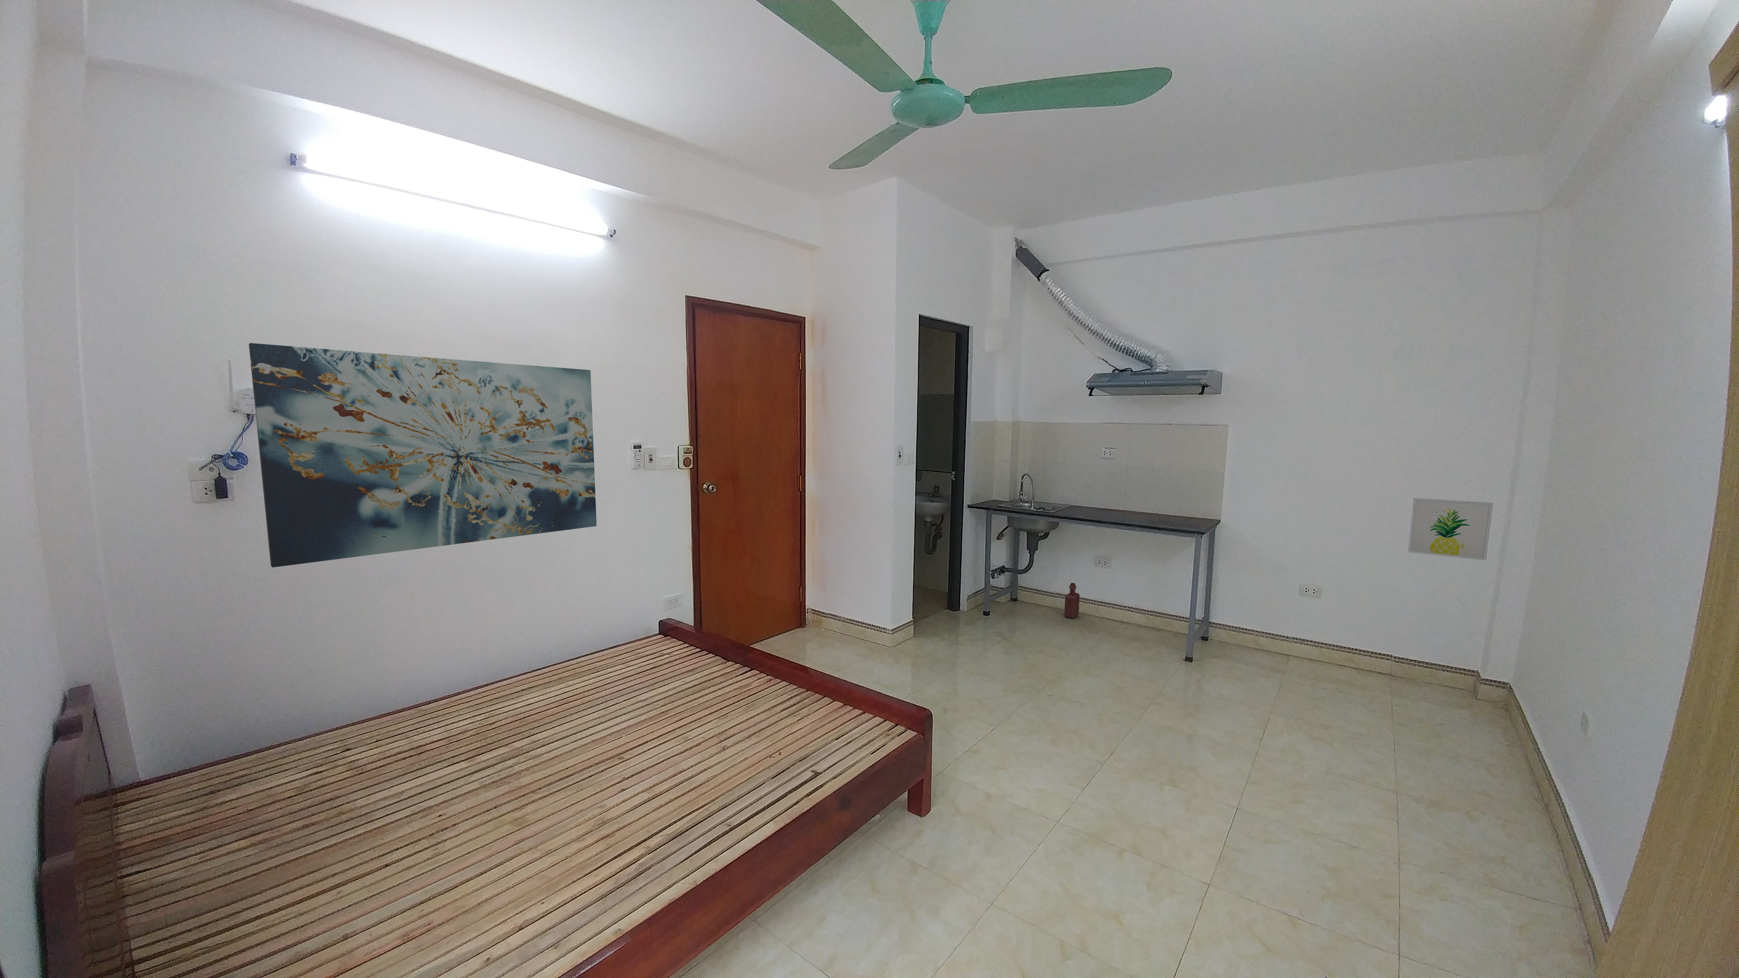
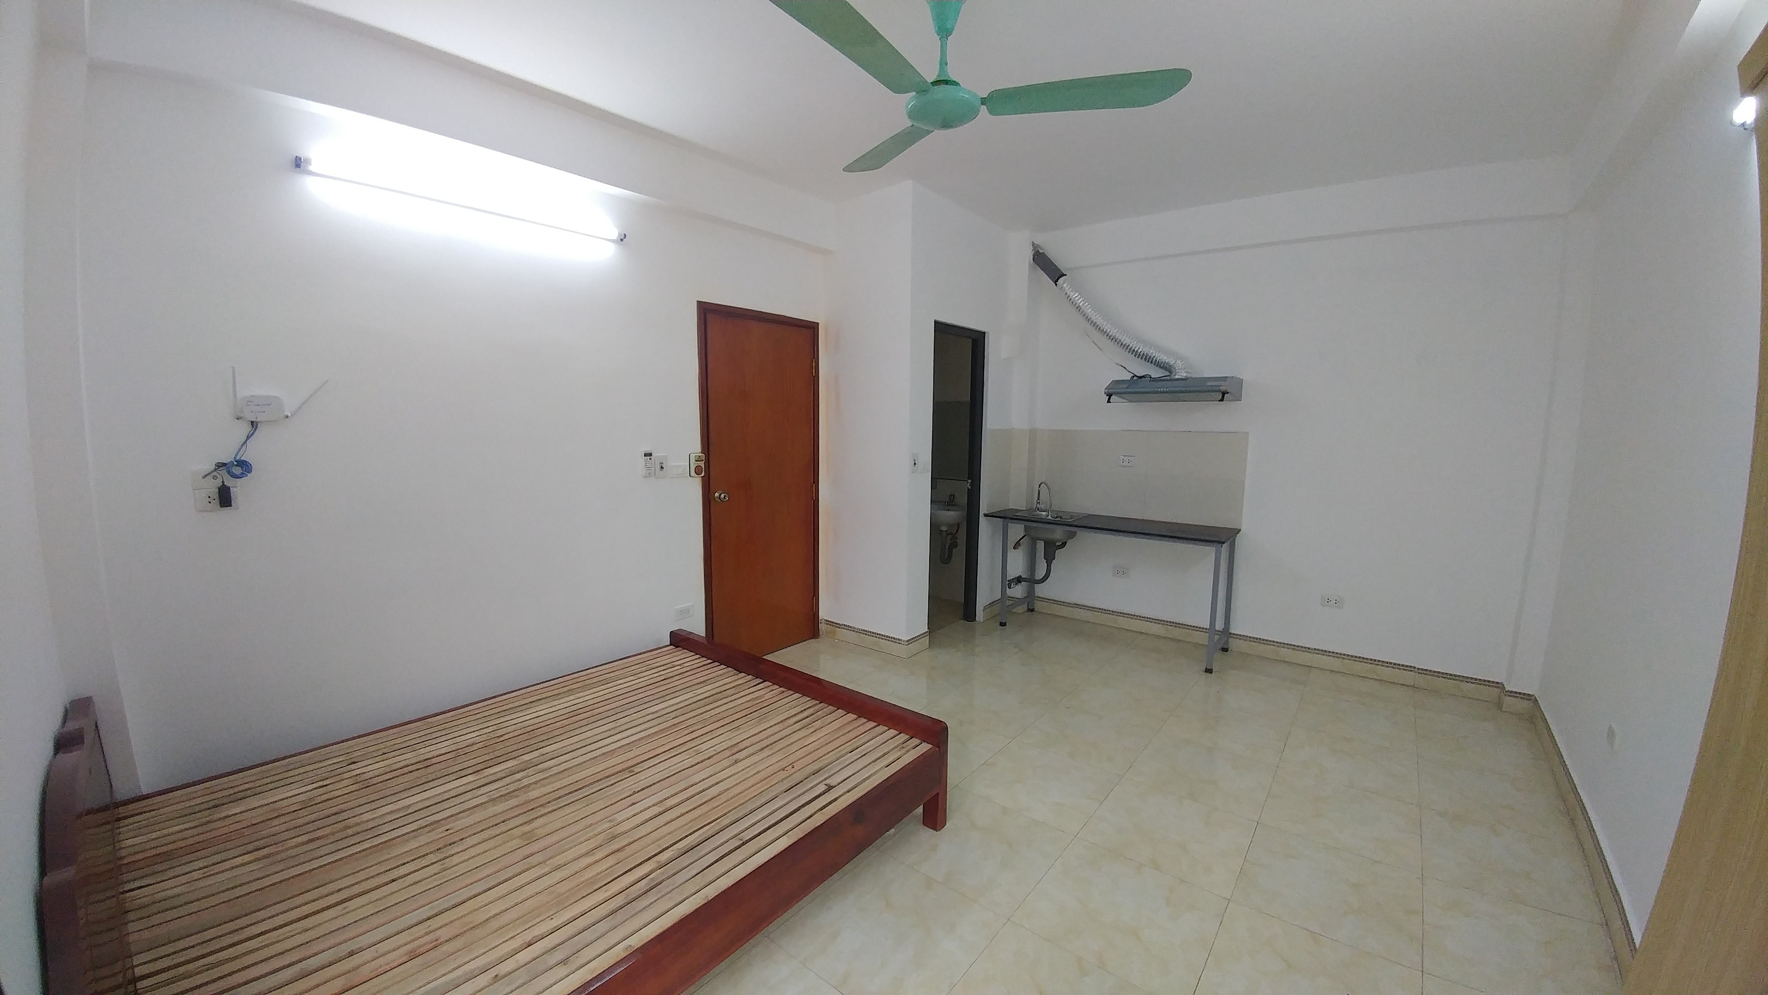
- wall art [248,343,597,567]
- wall art [1407,498,1493,560]
- bottle [1064,583,1080,619]
